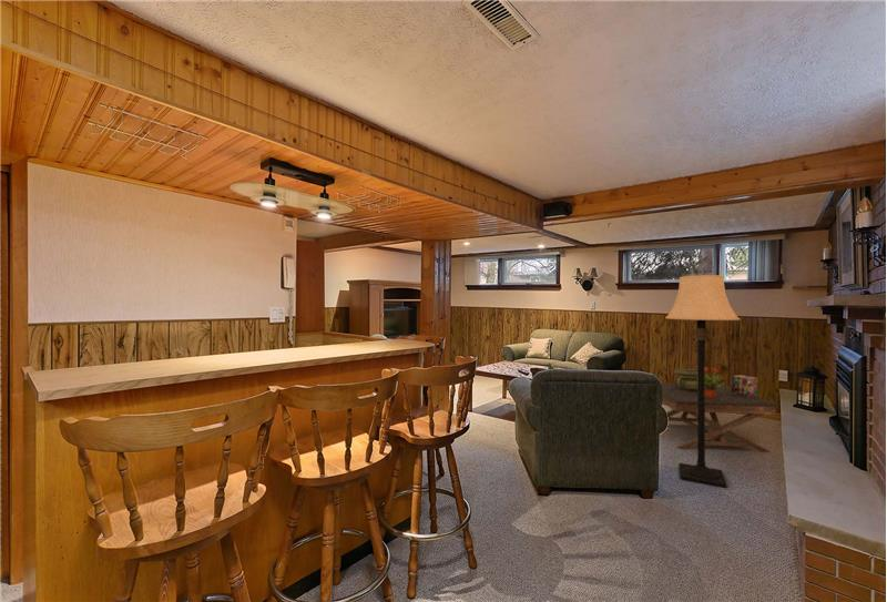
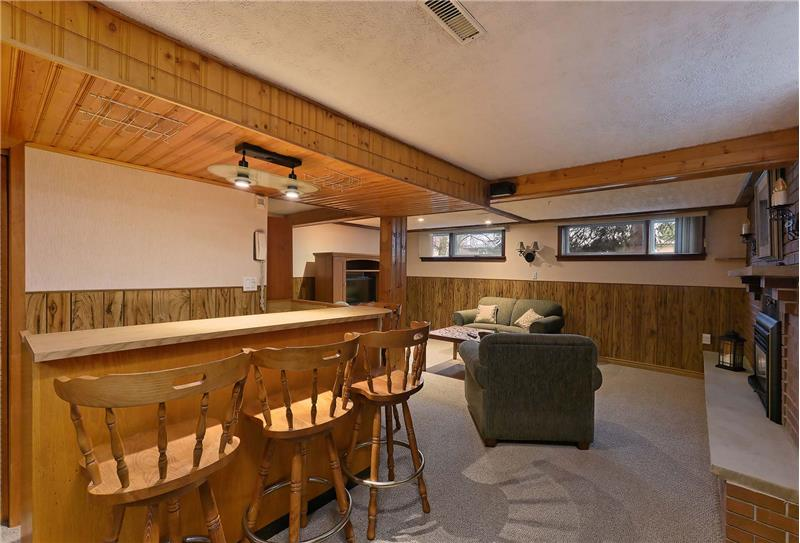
- decorative box [730,374,758,397]
- coffee table [661,381,781,453]
- lamp [664,274,741,489]
- potted plant [694,366,727,399]
- stack of books [673,368,697,390]
